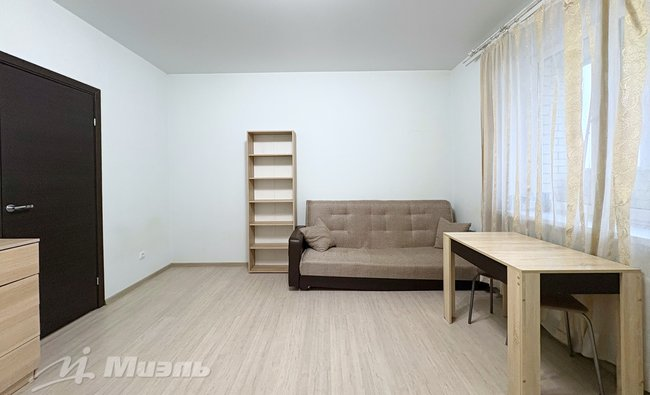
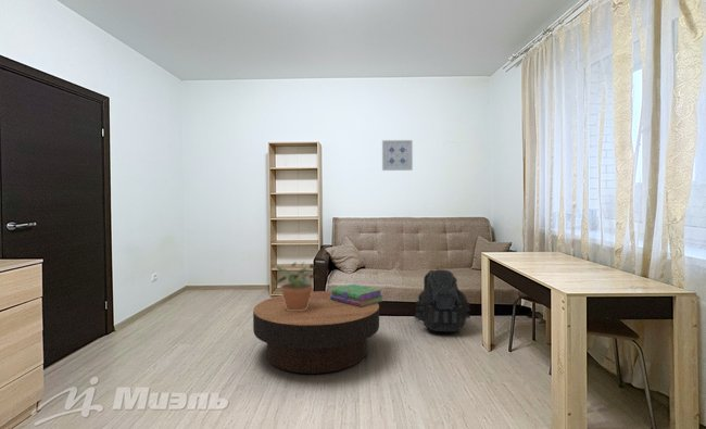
+ potted plant [273,261,320,311]
+ wall art [381,139,414,172]
+ coffee table [252,290,380,375]
+ stack of books [330,283,384,307]
+ backpack [413,268,471,333]
